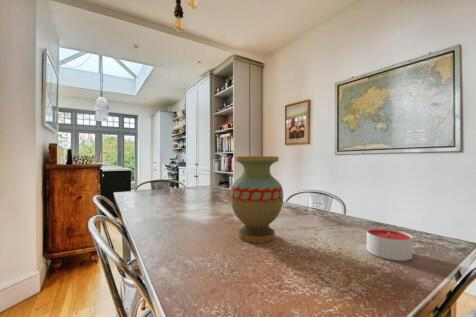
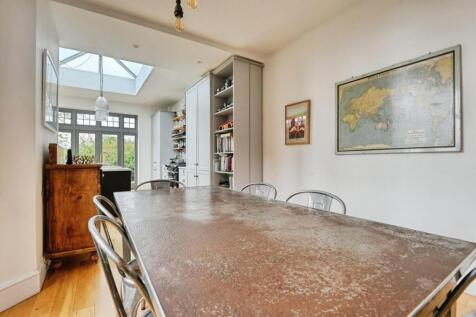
- vase [229,155,284,243]
- candle [366,227,413,262]
